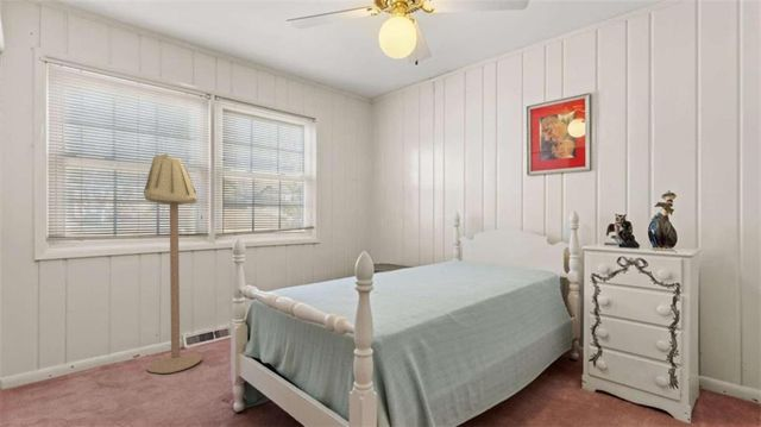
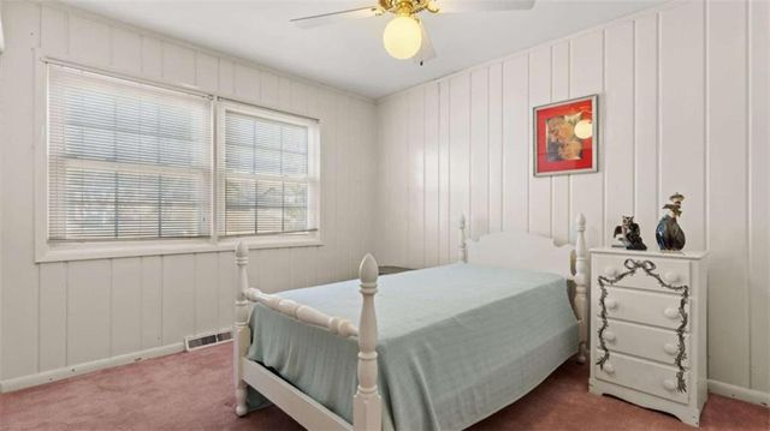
- floor lamp [143,152,203,375]
